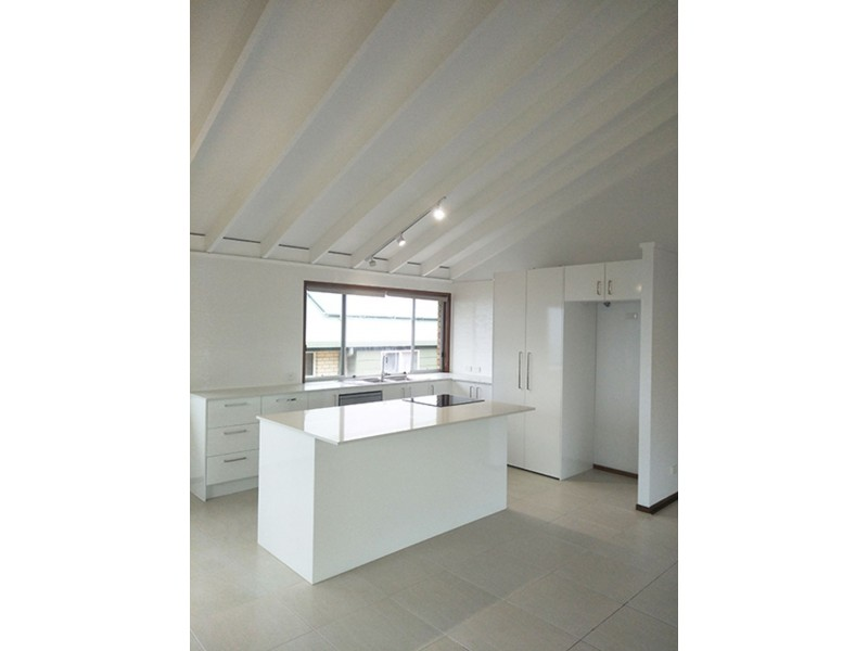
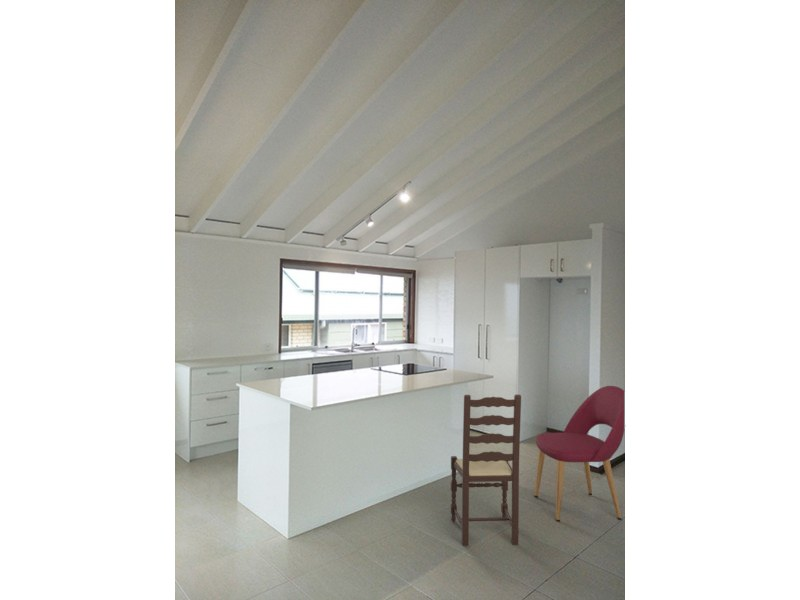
+ dining chair [450,394,522,547]
+ dining chair [534,385,625,523]
